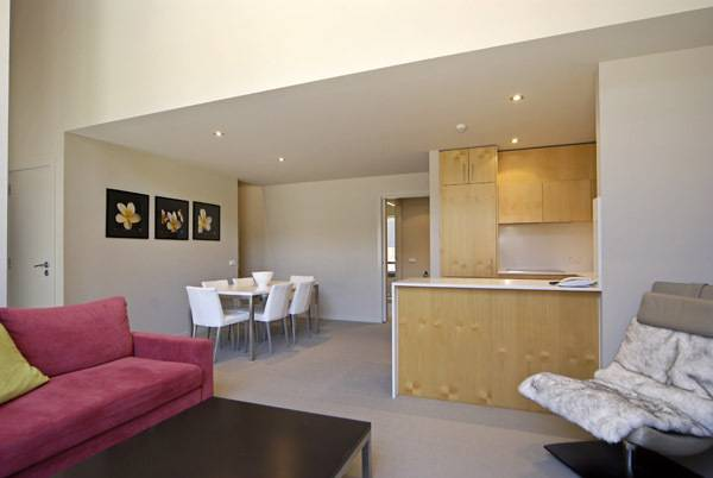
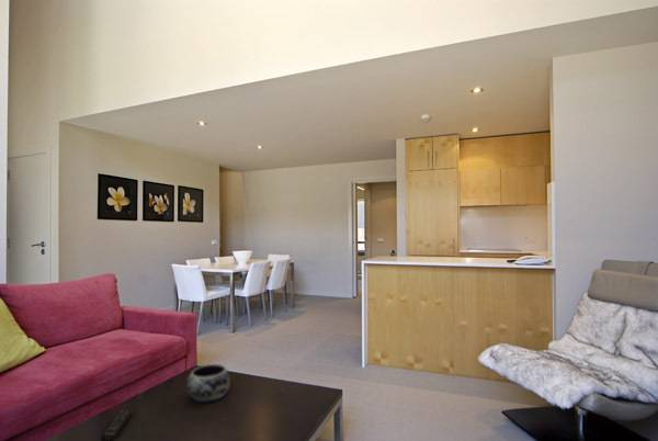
+ remote control [100,408,134,441]
+ decorative bowl [185,363,231,404]
